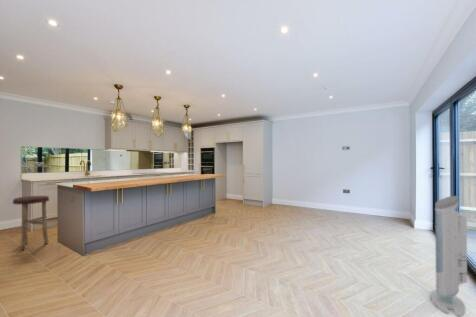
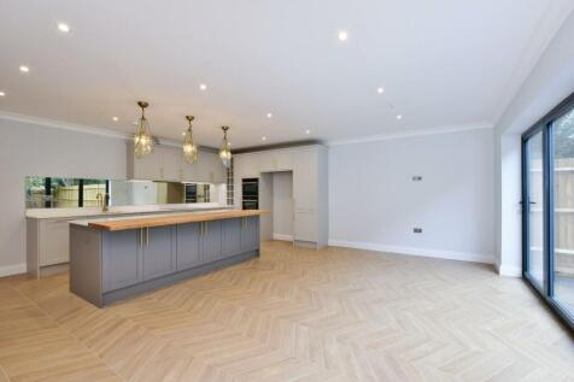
- stool [12,195,50,251]
- air purifier [429,195,468,317]
